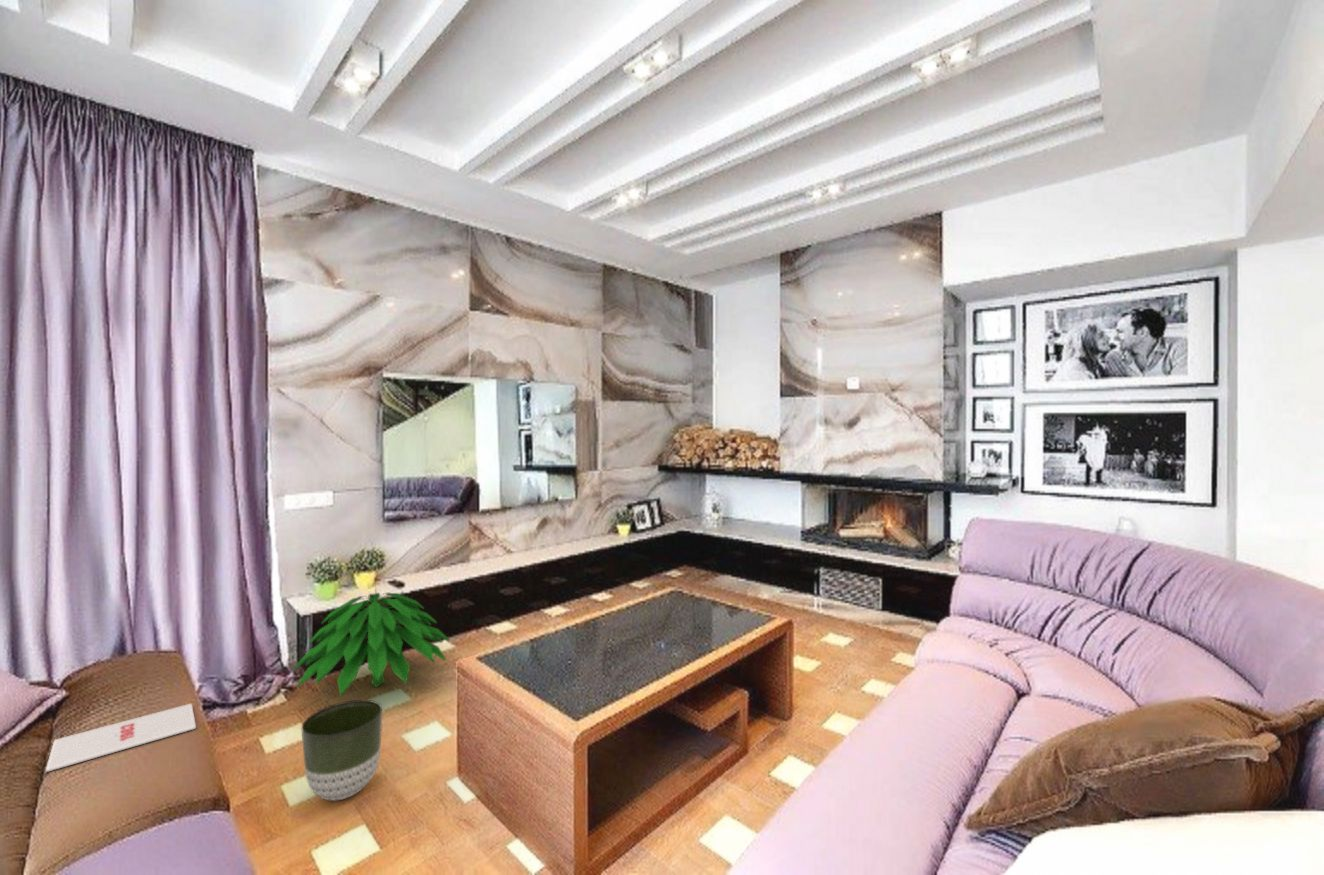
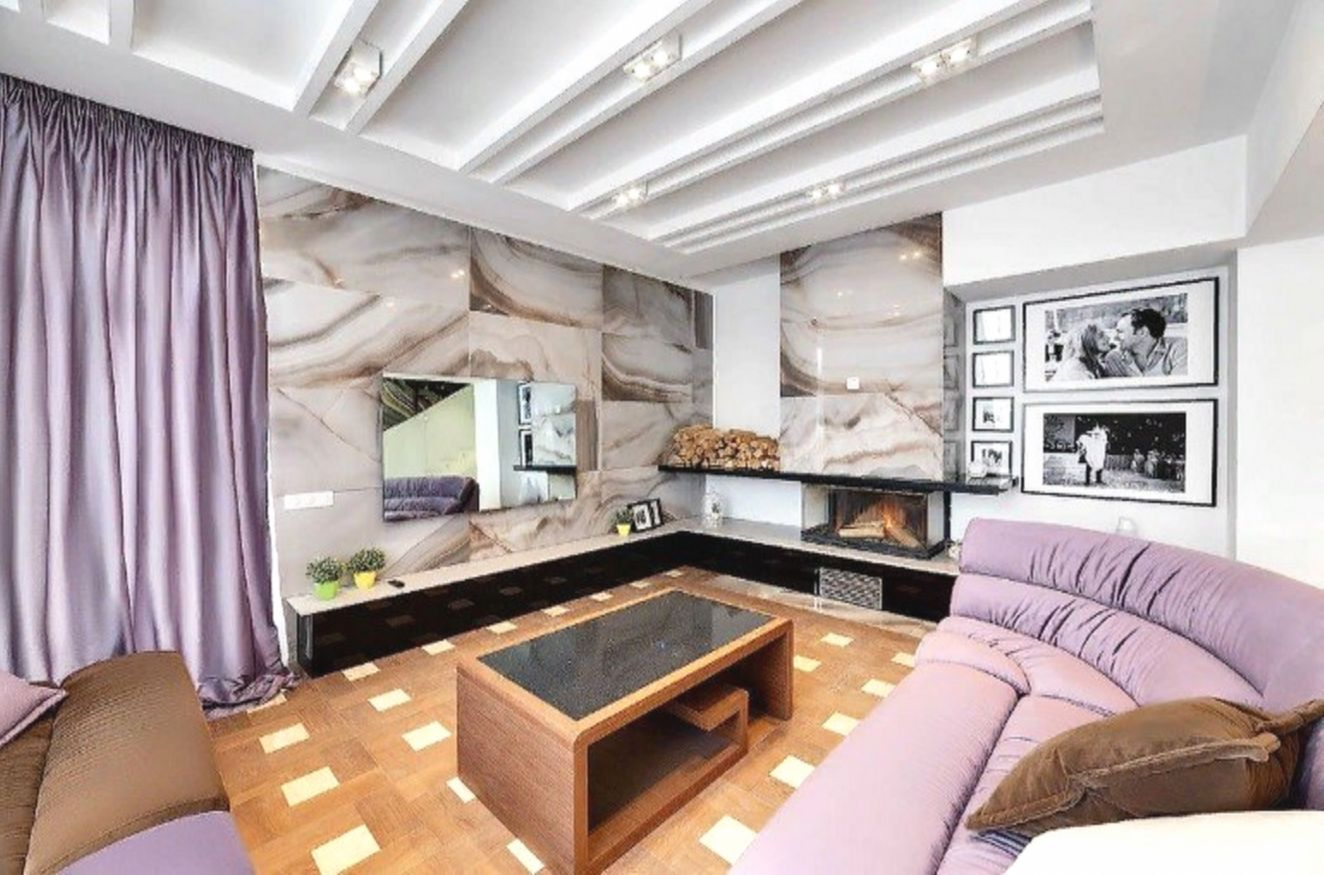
- magazine [45,703,197,773]
- indoor plant [294,585,451,697]
- planter [300,699,383,802]
